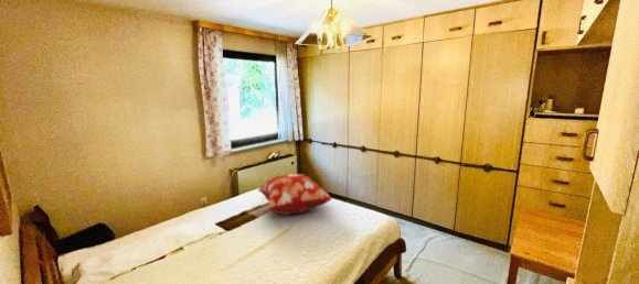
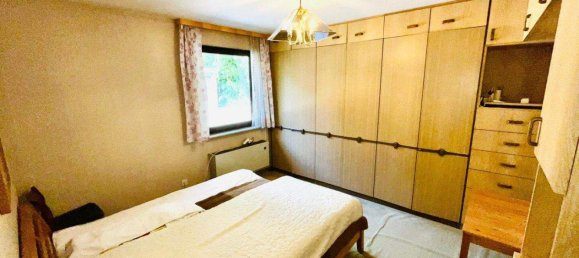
- decorative pillow [257,173,333,216]
